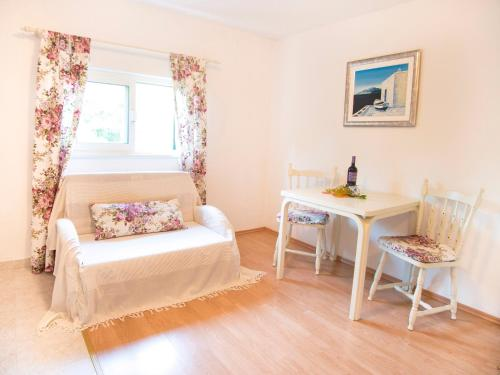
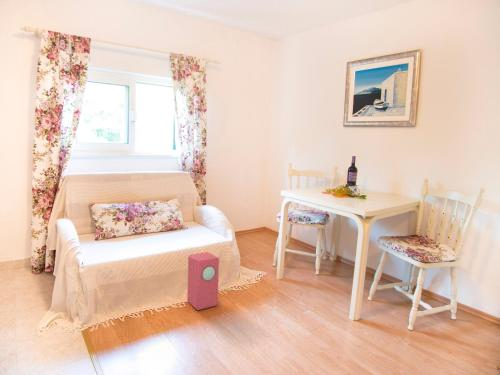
+ speaker [186,251,220,311]
